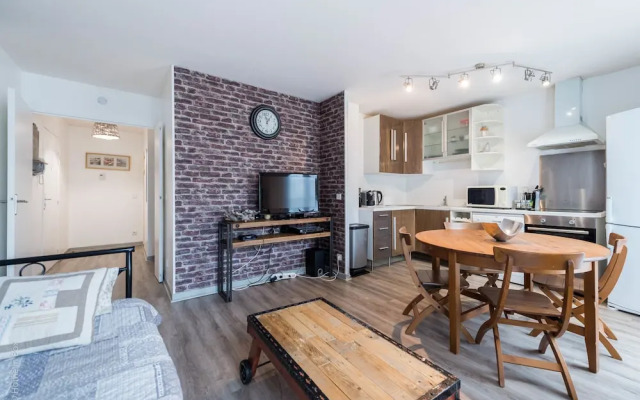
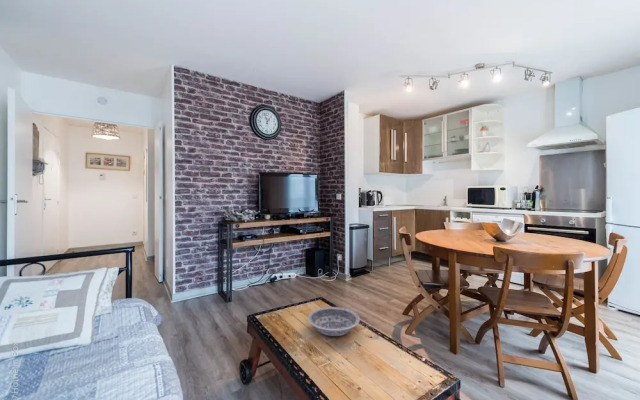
+ bowl [307,306,361,337]
